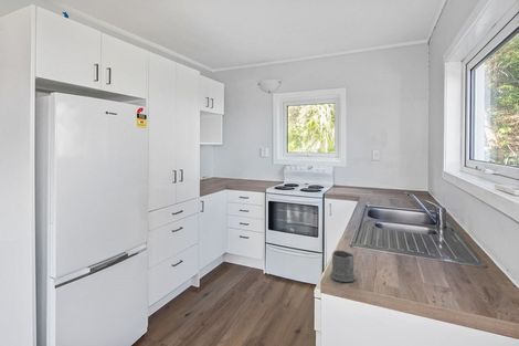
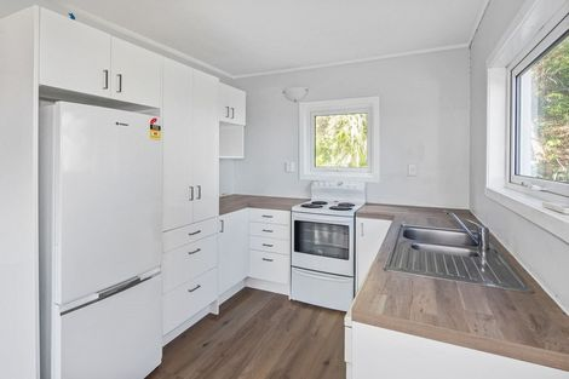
- mug [329,249,357,283]
